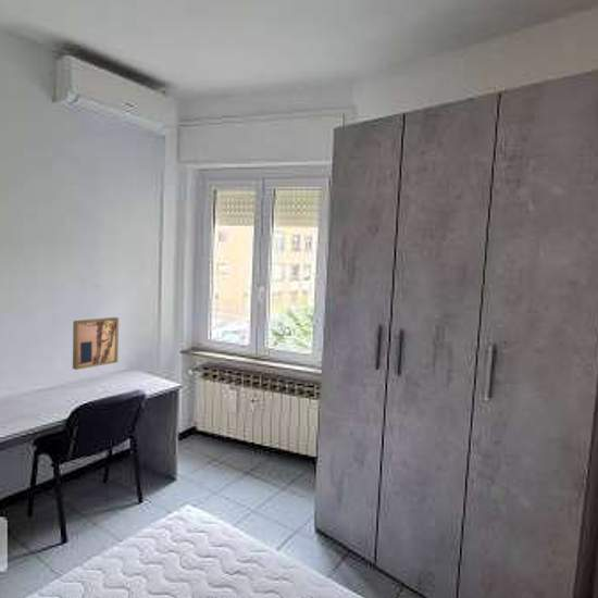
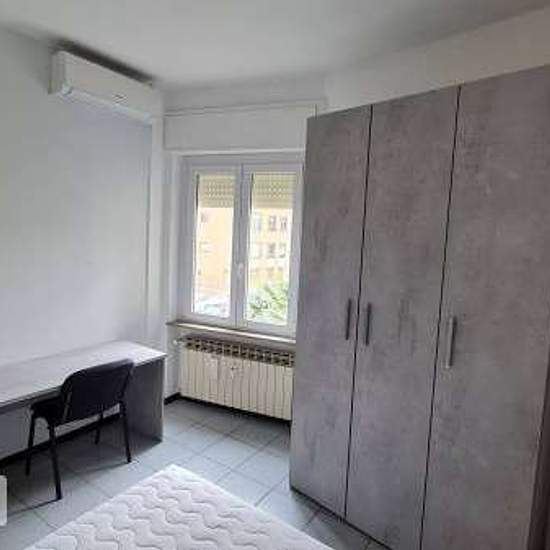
- wall art [72,316,120,371]
